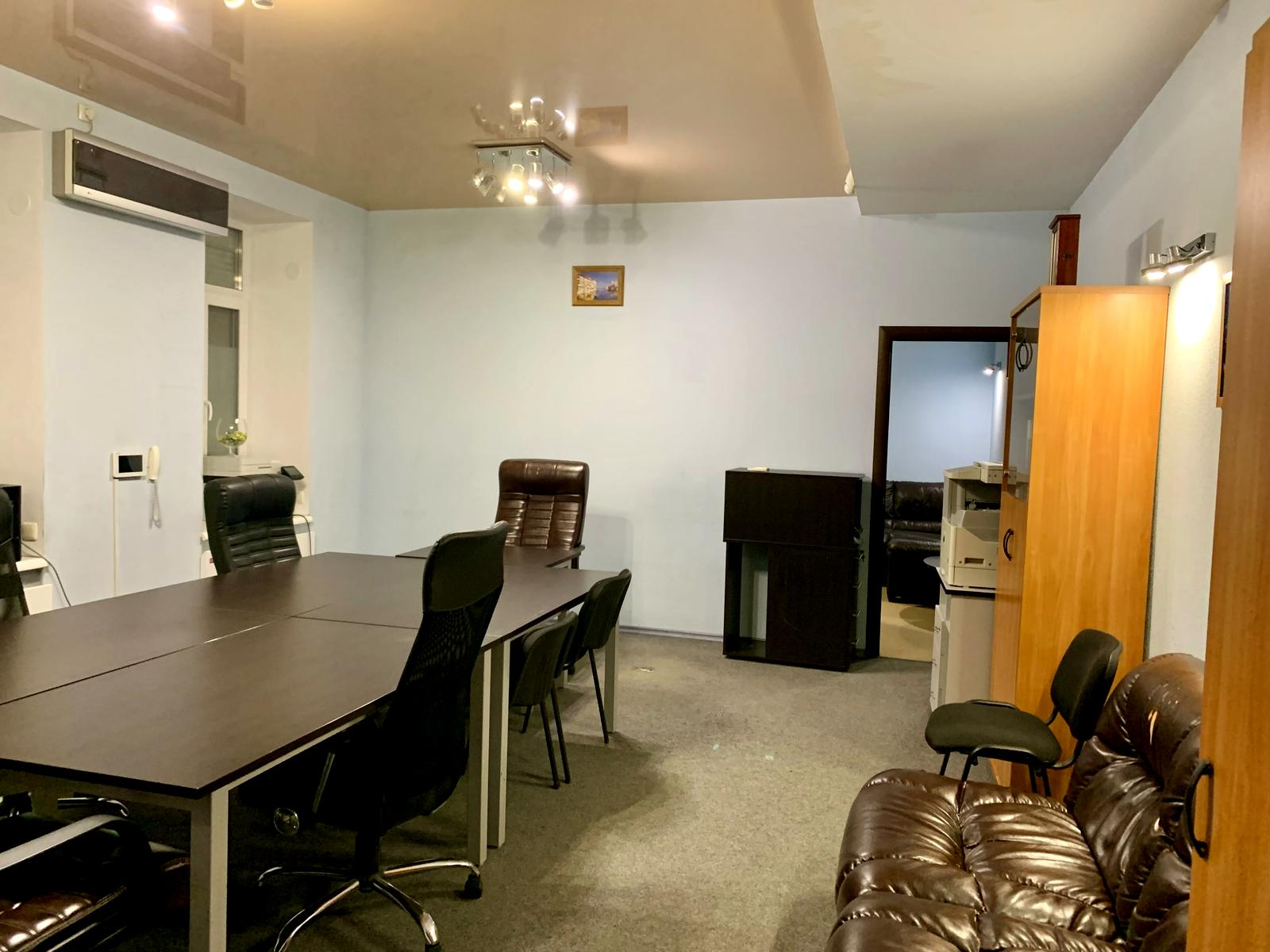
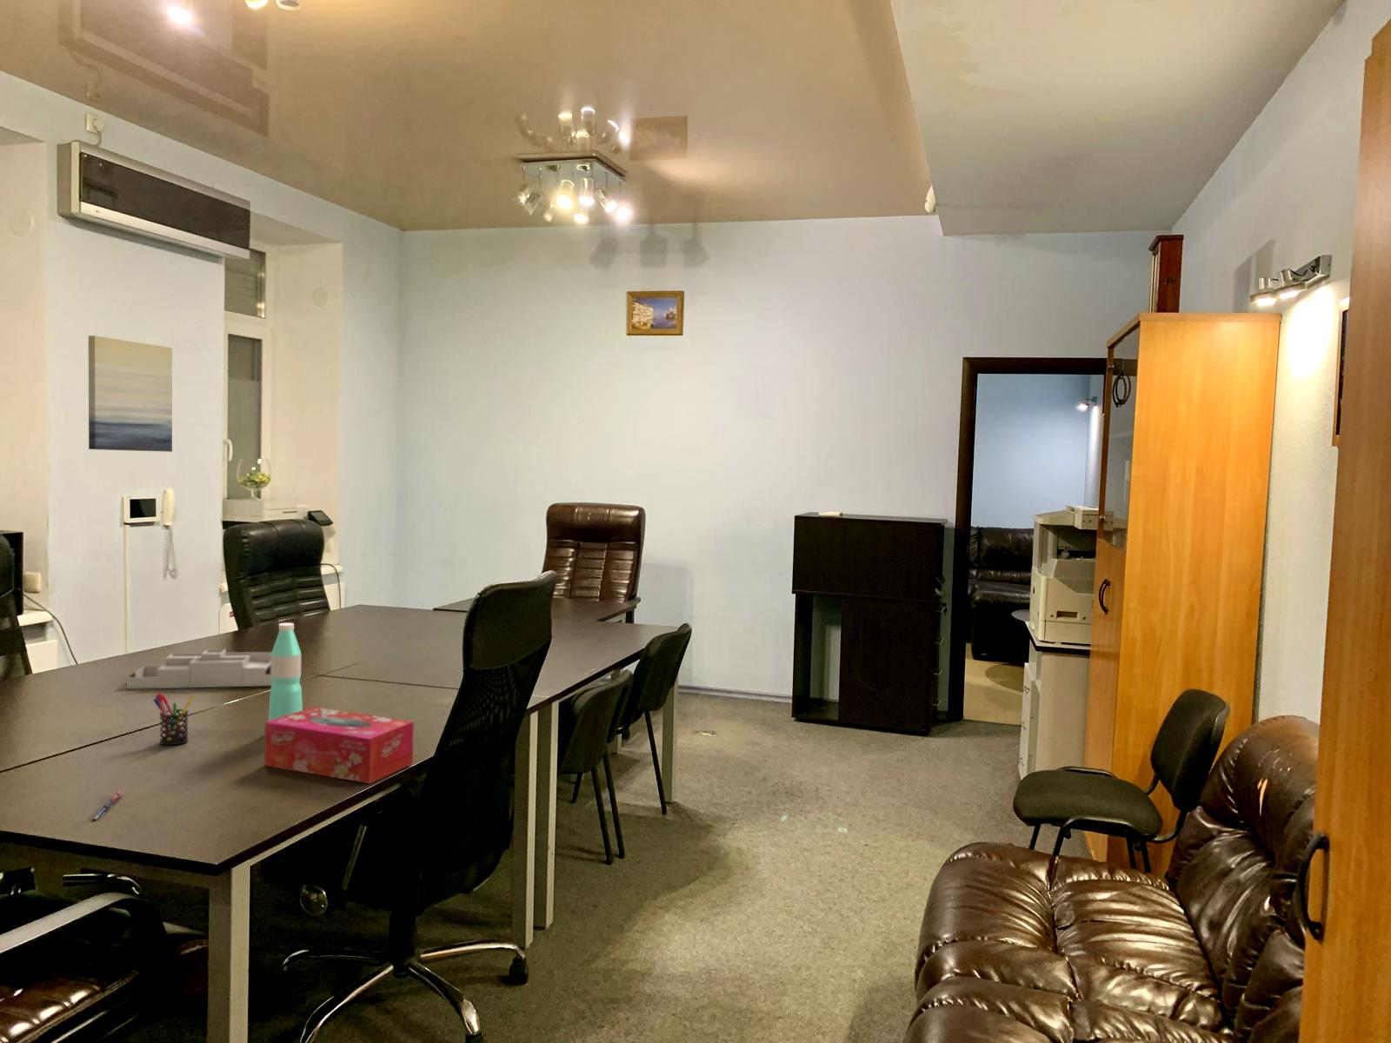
+ desk organizer [126,649,272,690]
+ pen holder [152,691,195,746]
+ wall art [88,334,173,452]
+ water bottle [267,622,303,721]
+ tissue box [264,707,415,784]
+ pen [91,789,125,821]
